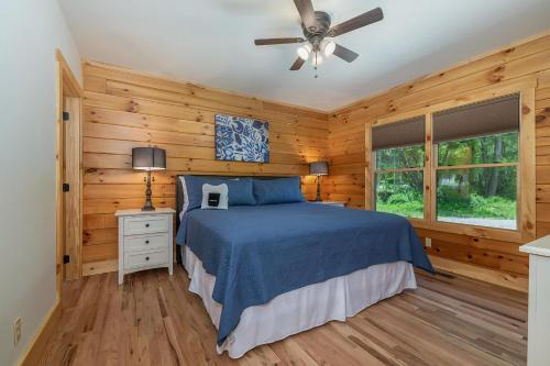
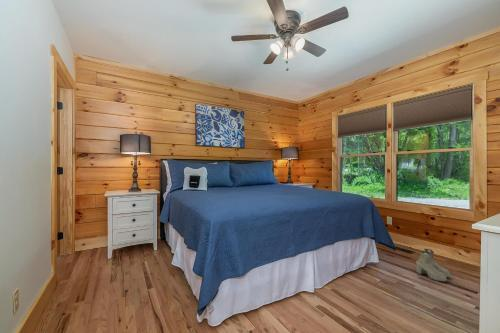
+ boots [415,248,451,283]
